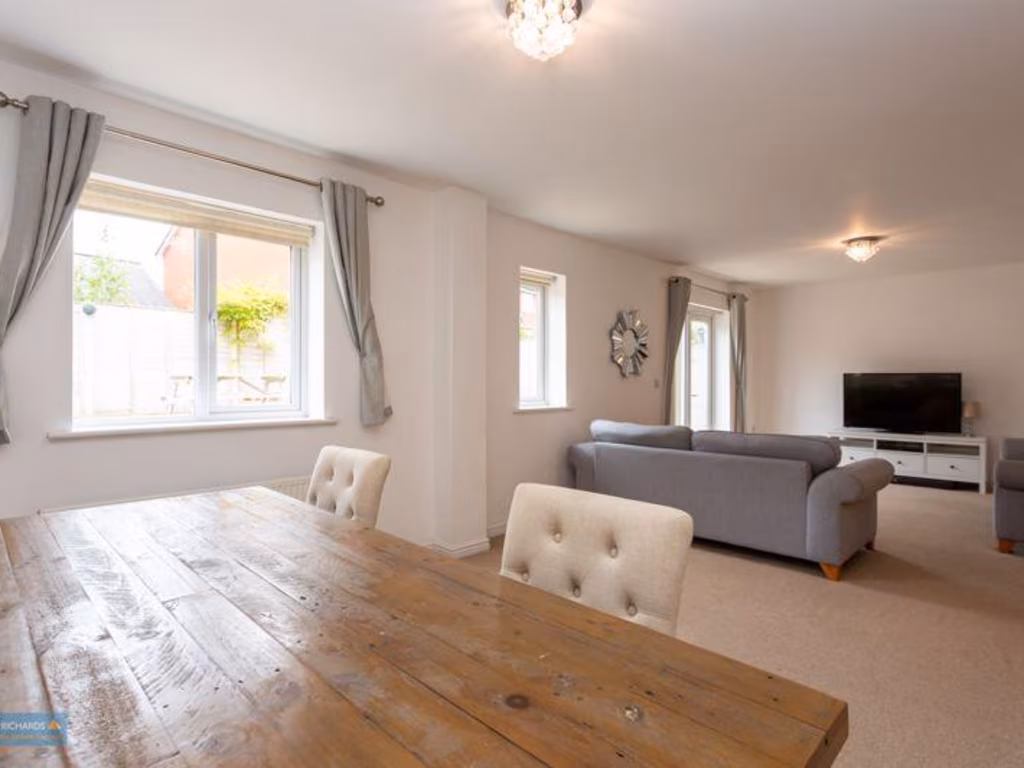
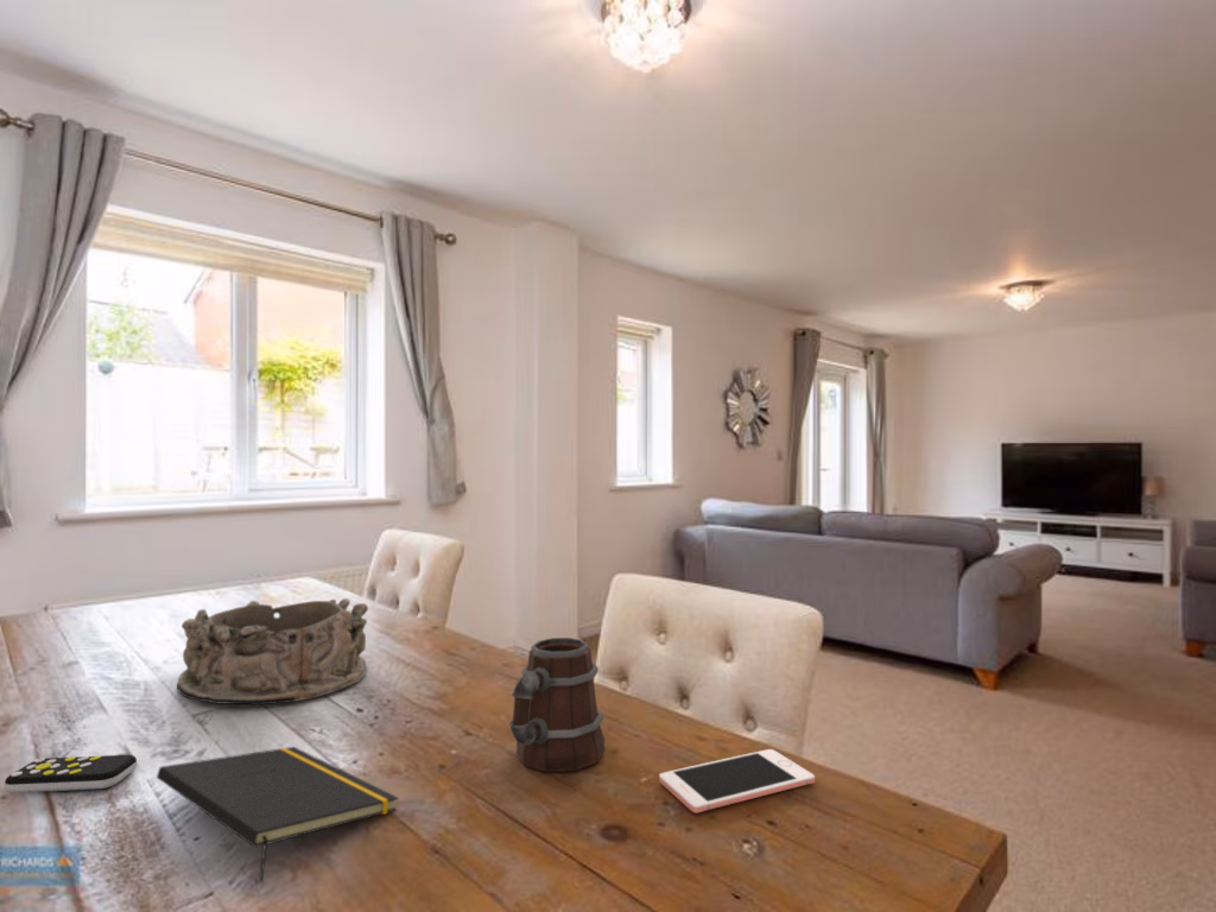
+ cell phone [658,748,816,815]
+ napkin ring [176,597,369,705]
+ remote control [4,754,138,794]
+ notepad [156,746,399,884]
+ mug [508,636,606,773]
